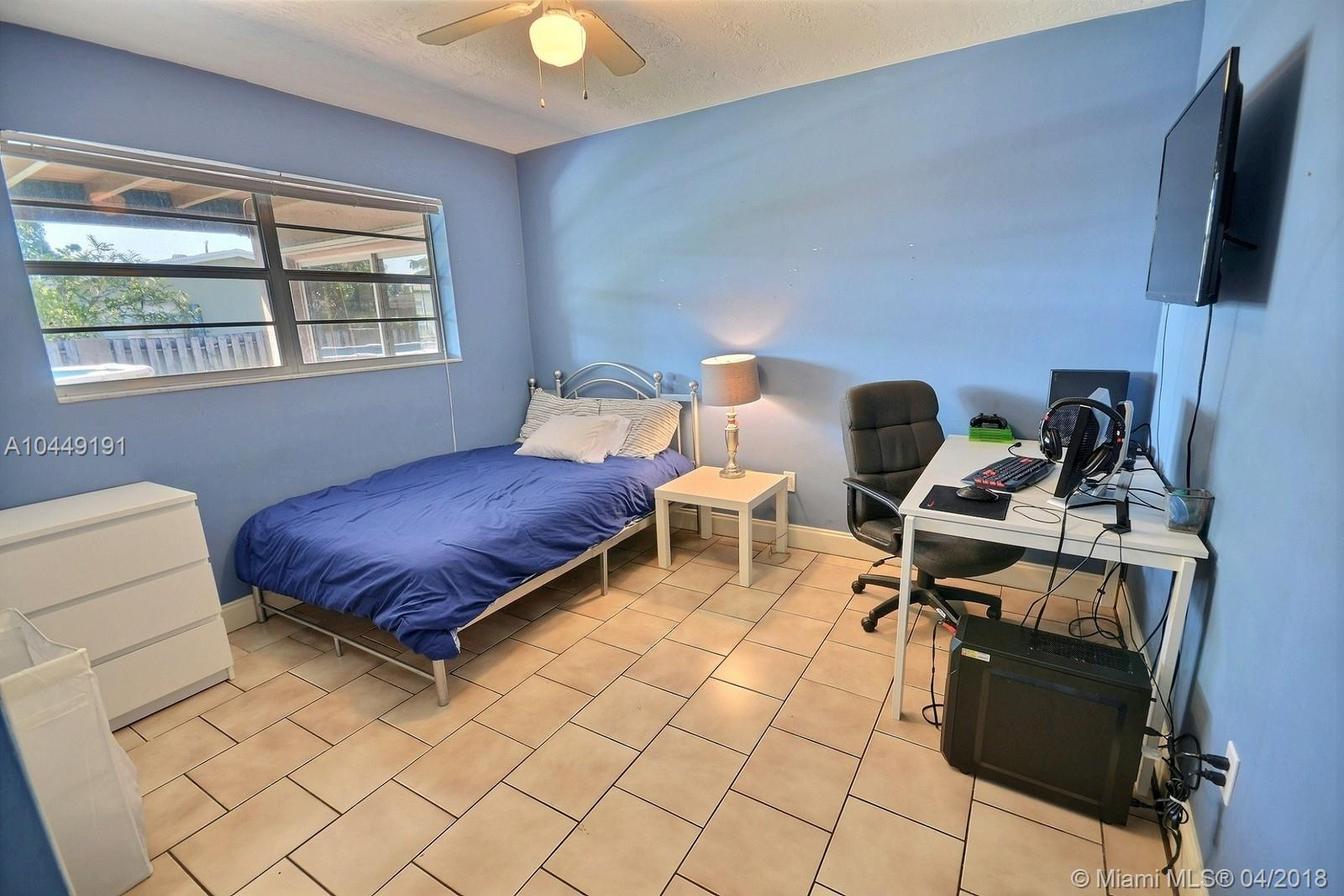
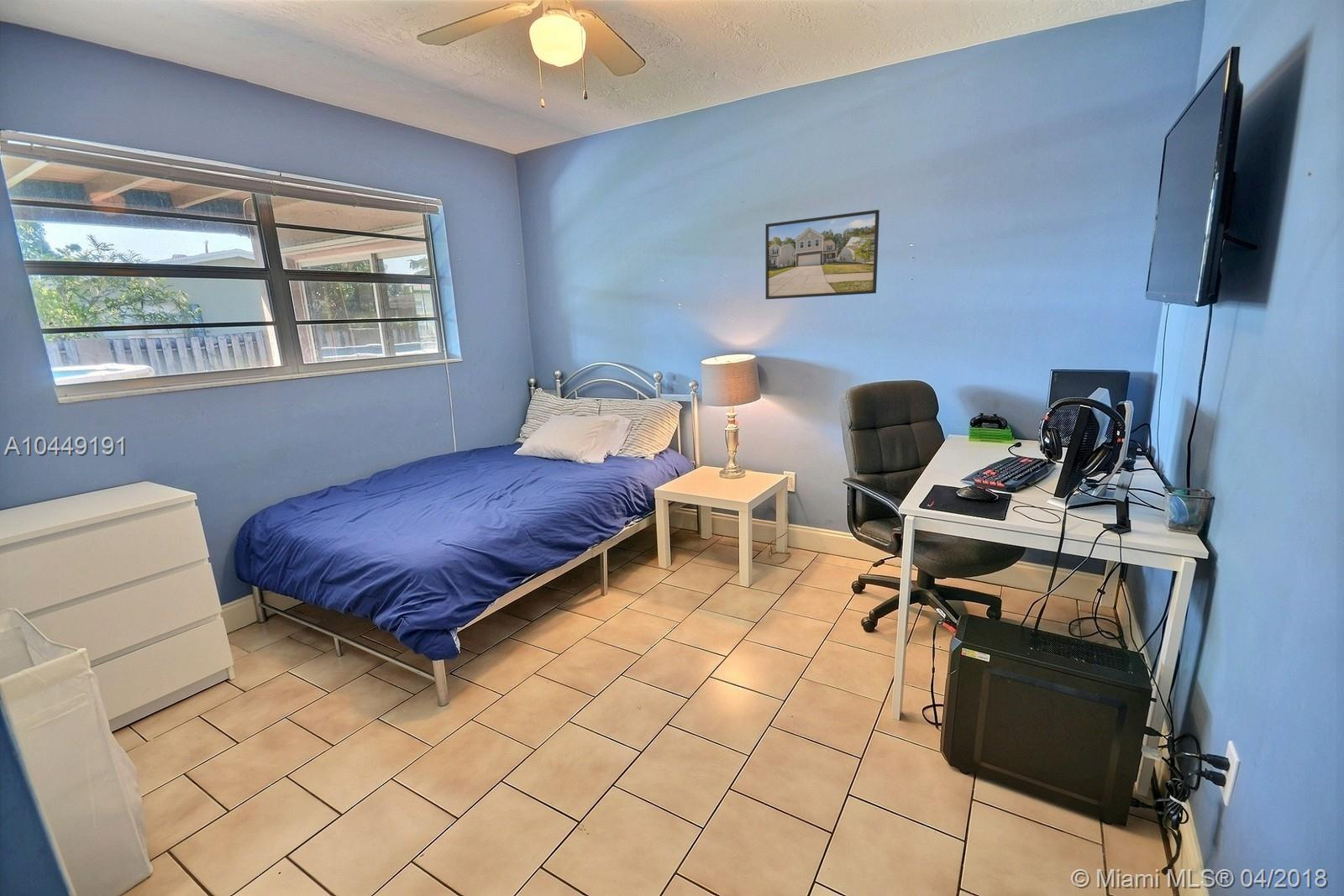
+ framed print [764,209,880,300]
